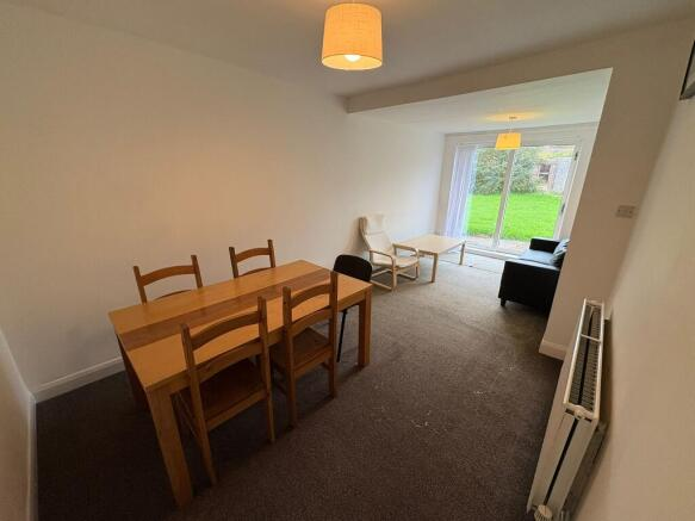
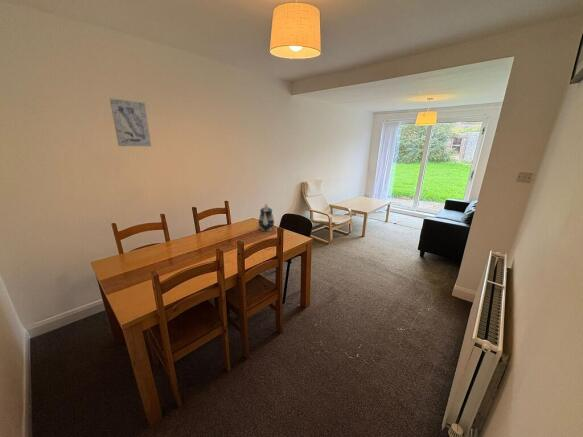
+ teapot [257,203,275,232]
+ wall art [109,97,152,147]
